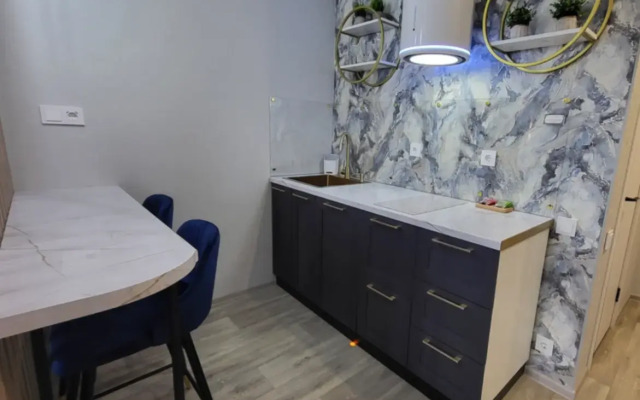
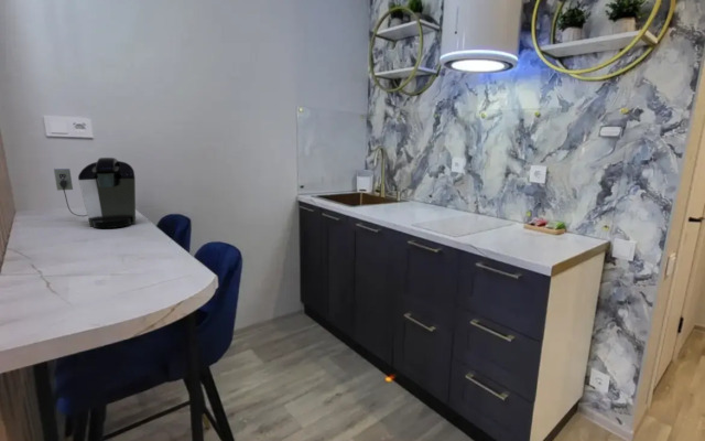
+ coffee maker [53,157,137,229]
